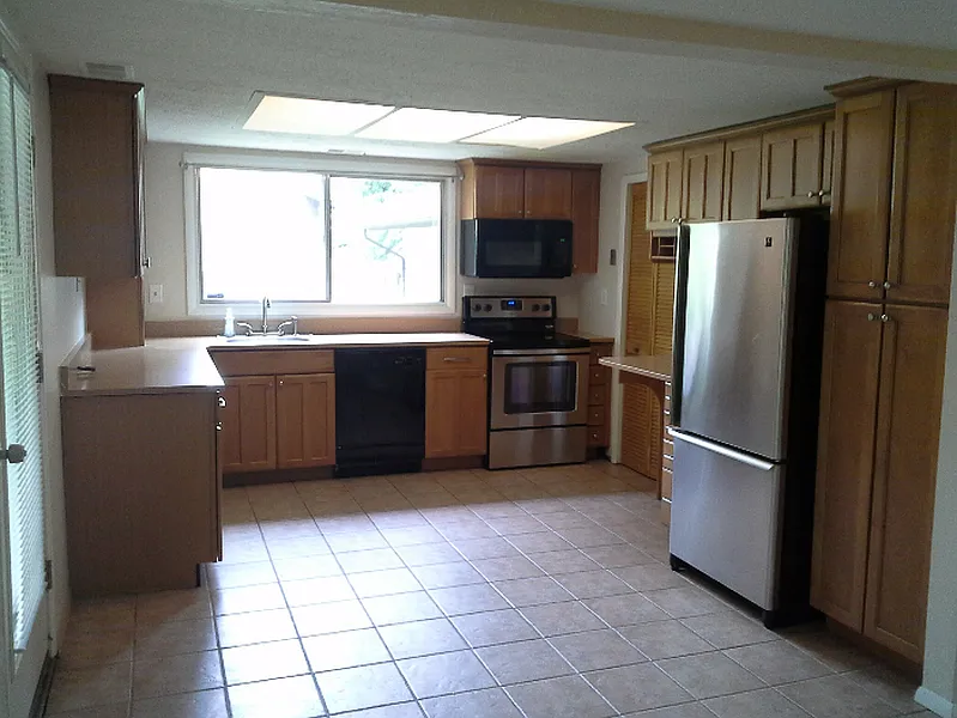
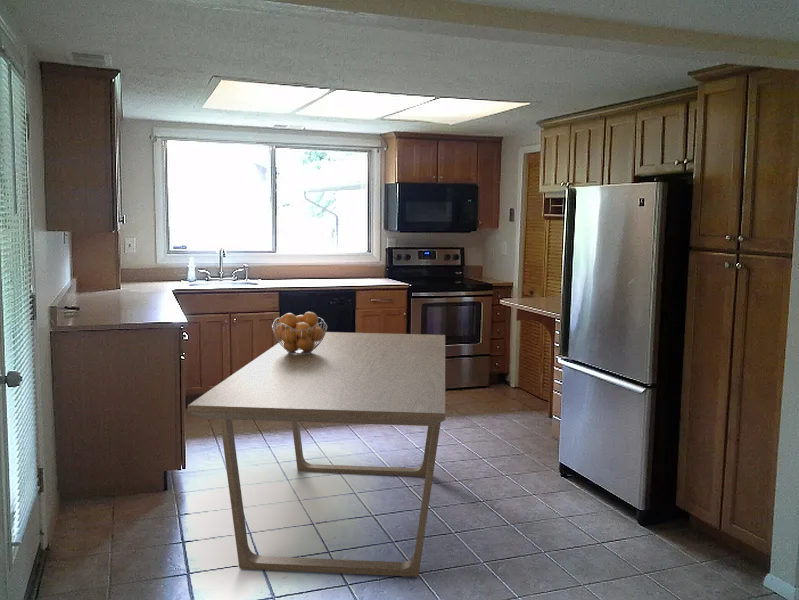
+ dining table [187,331,446,578]
+ fruit basket [271,311,328,355]
